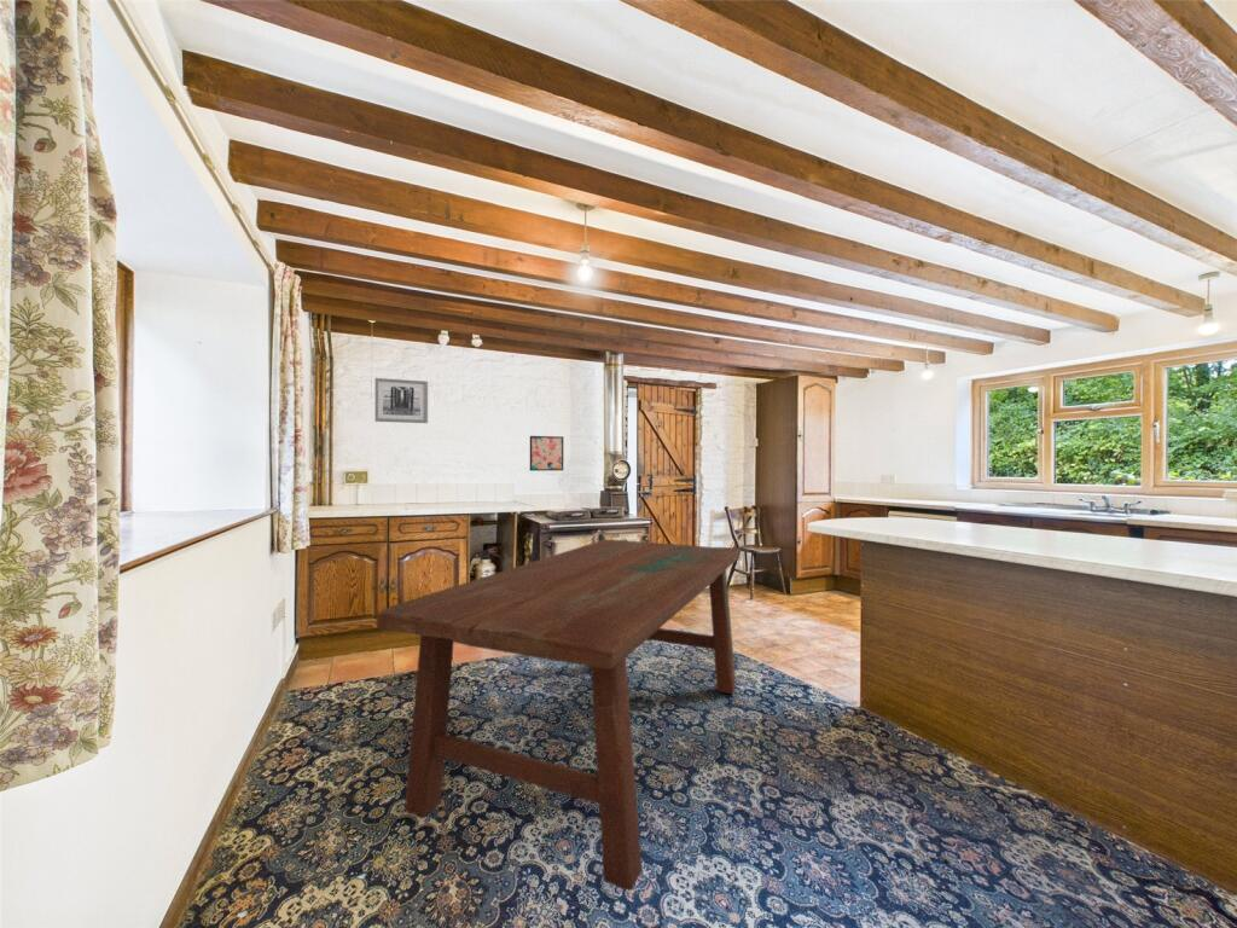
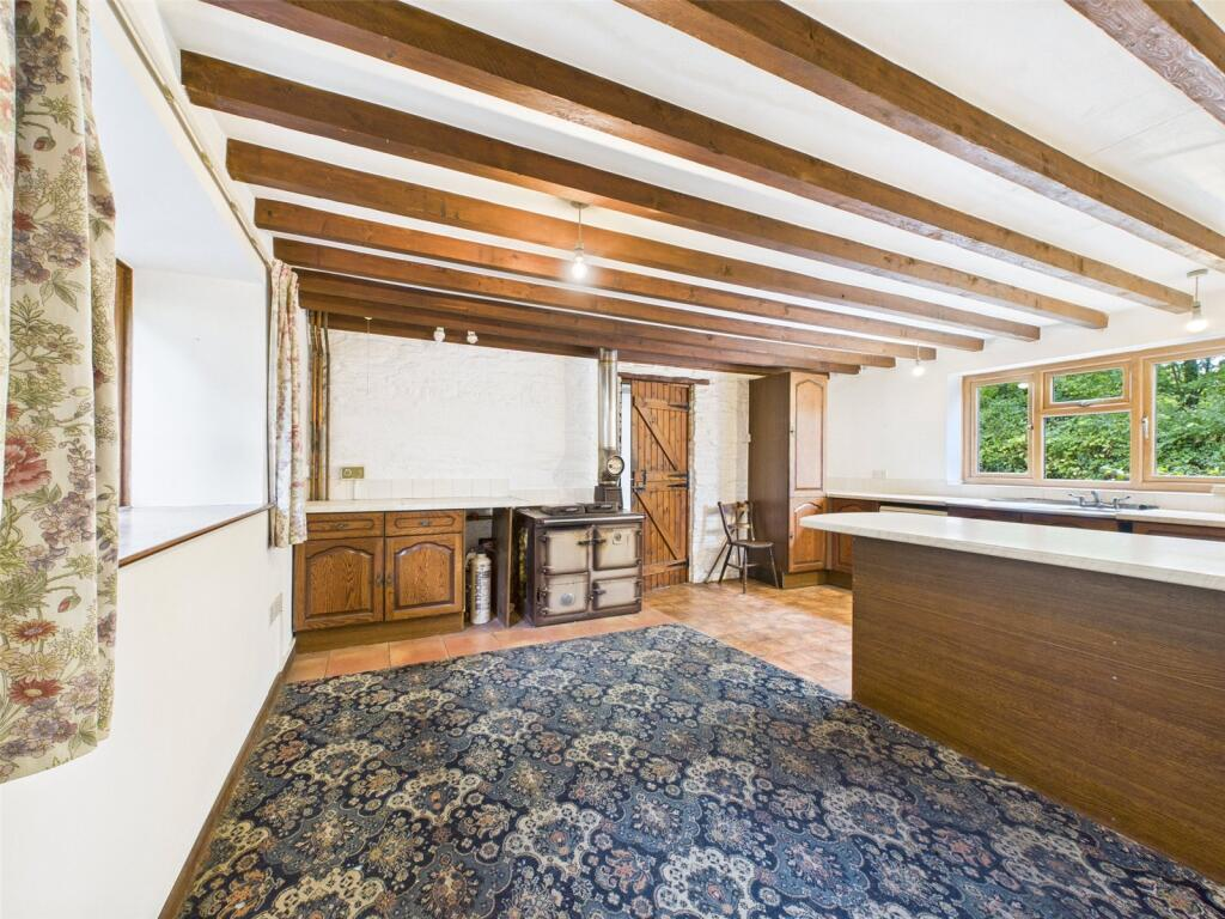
- wall art [529,435,564,472]
- wall art [374,377,429,424]
- dining table [376,538,742,892]
